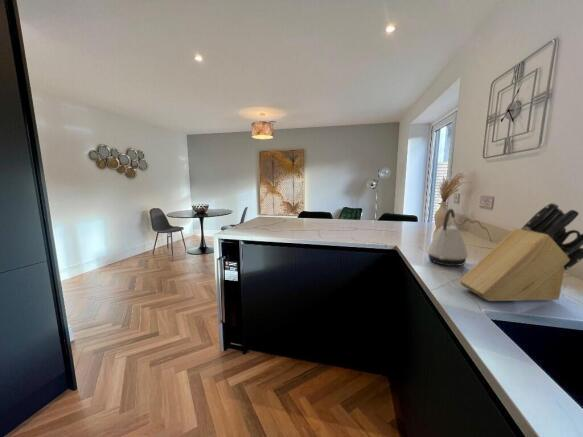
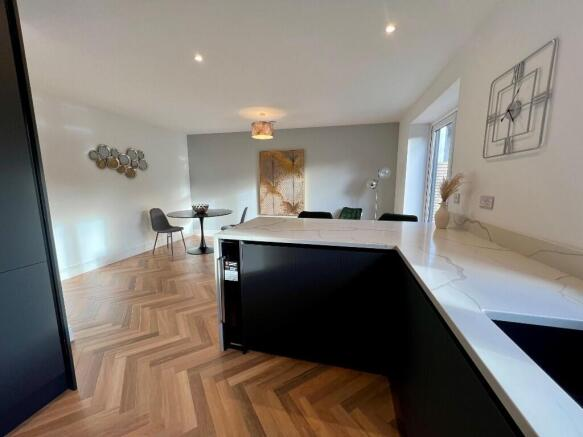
- kettle [427,208,469,267]
- knife block [458,202,583,302]
